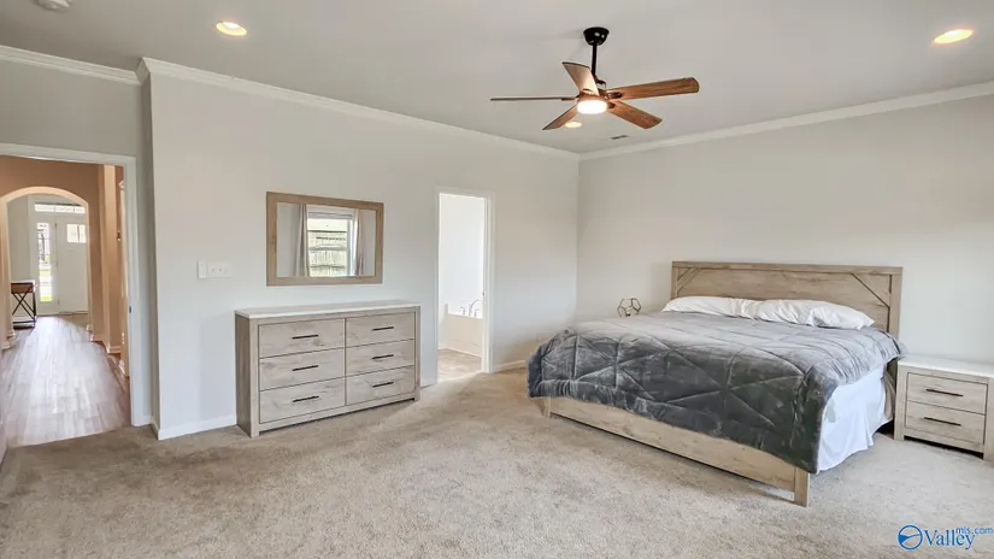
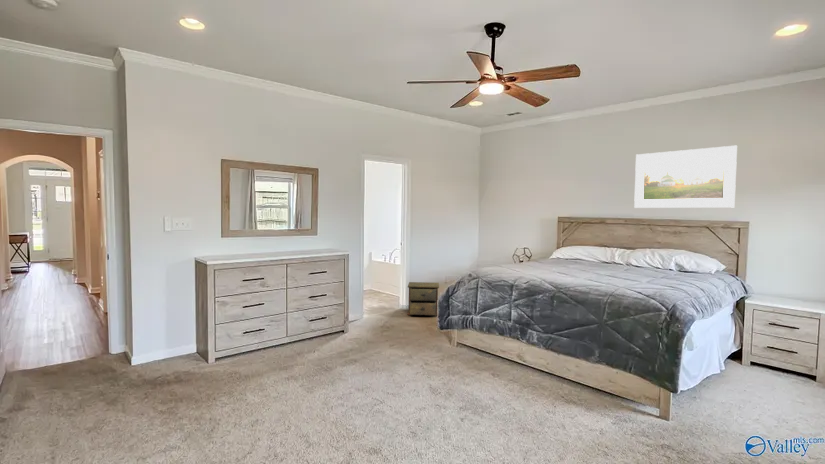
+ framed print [633,145,738,209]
+ nightstand [407,281,440,317]
